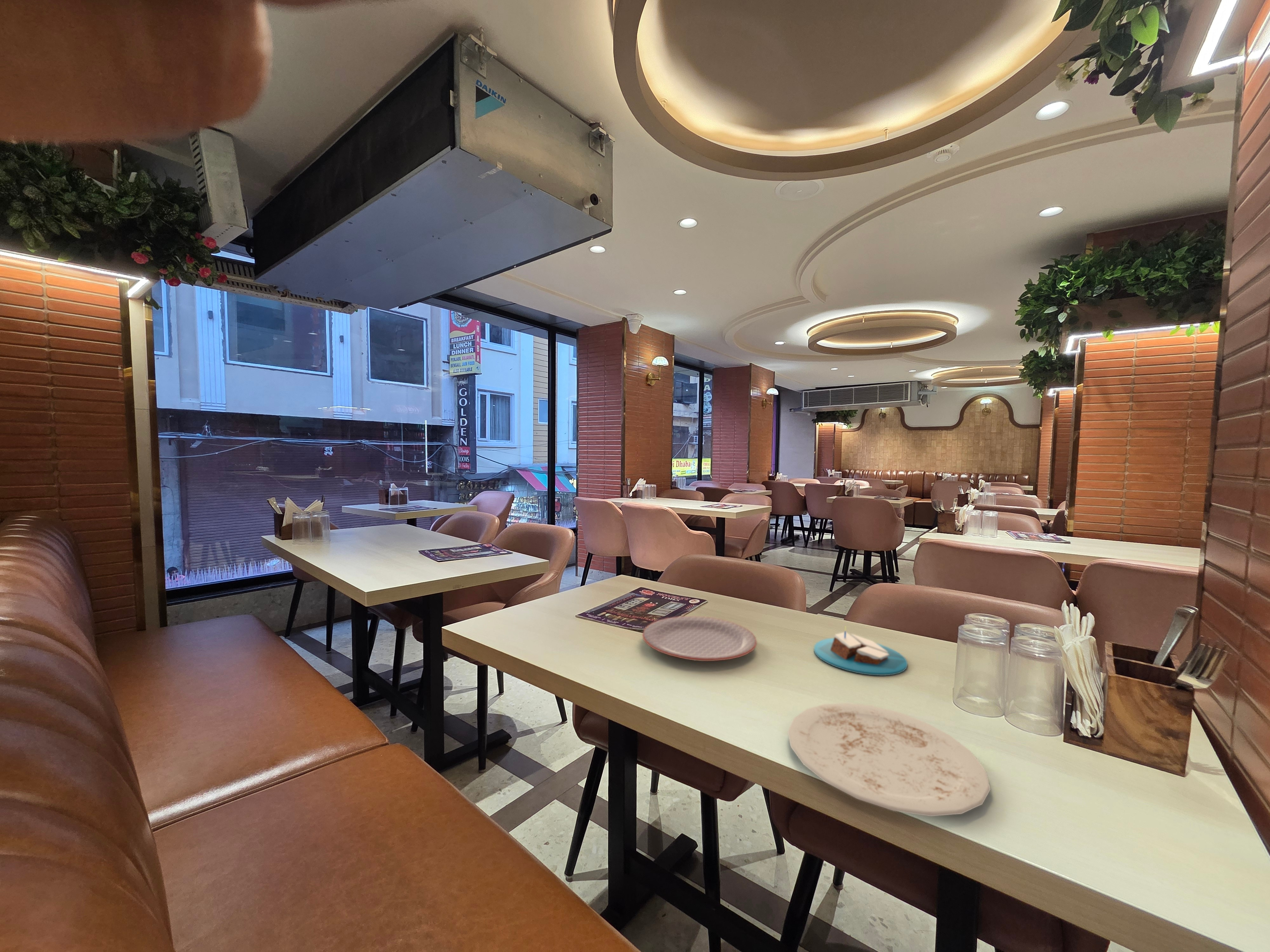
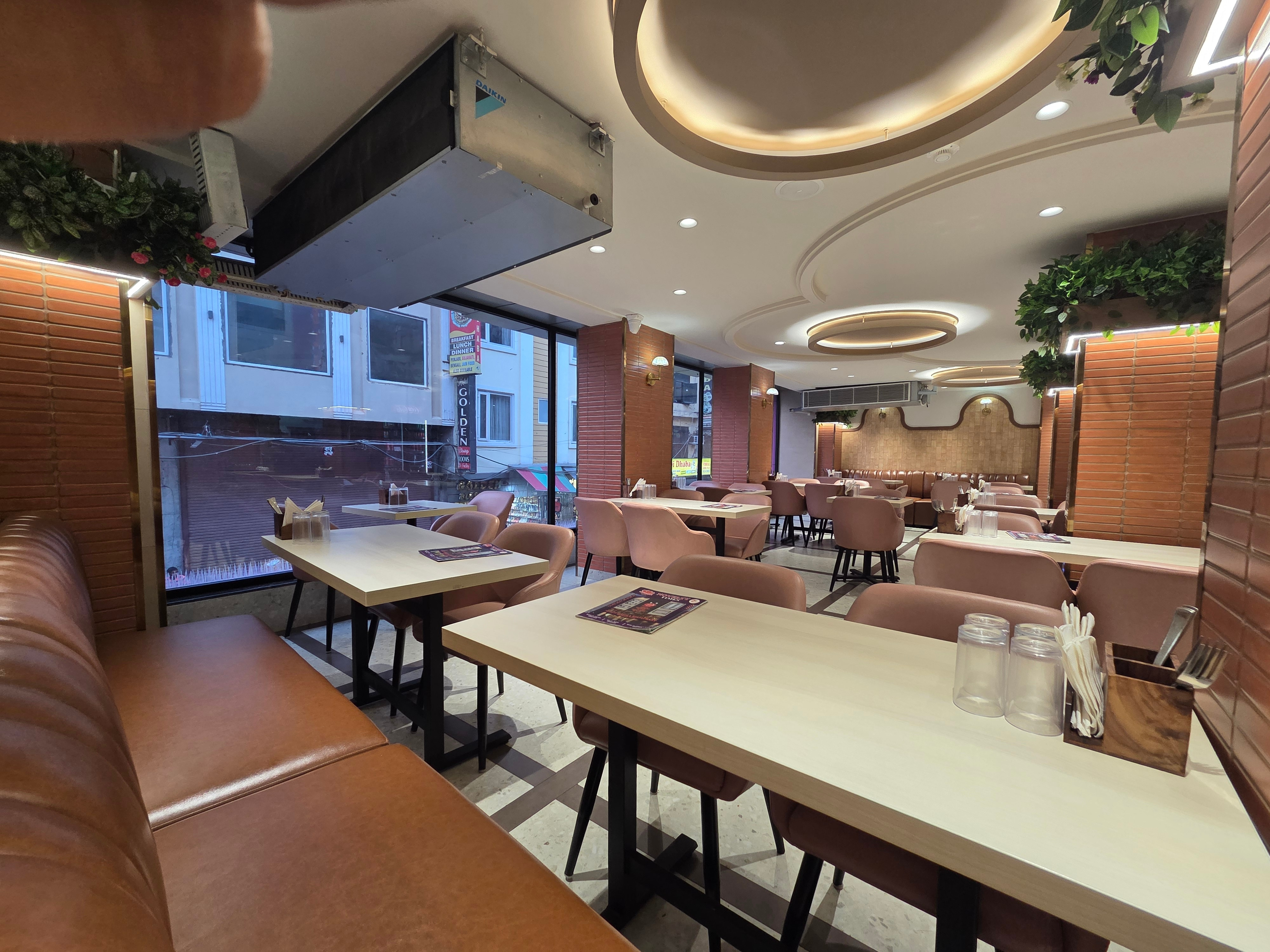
- plate [642,616,757,661]
- candle [814,626,908,676]
- plate [787,703,991,817]
